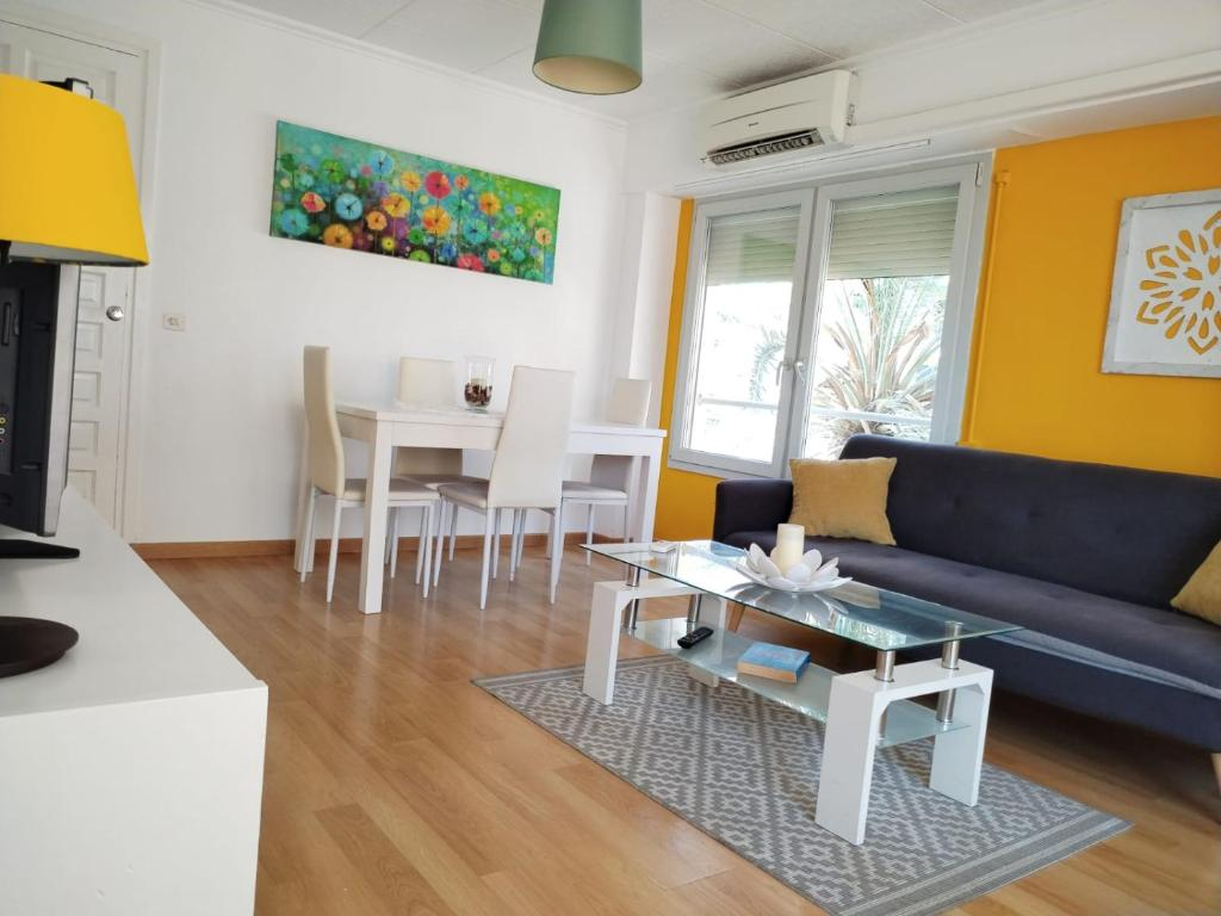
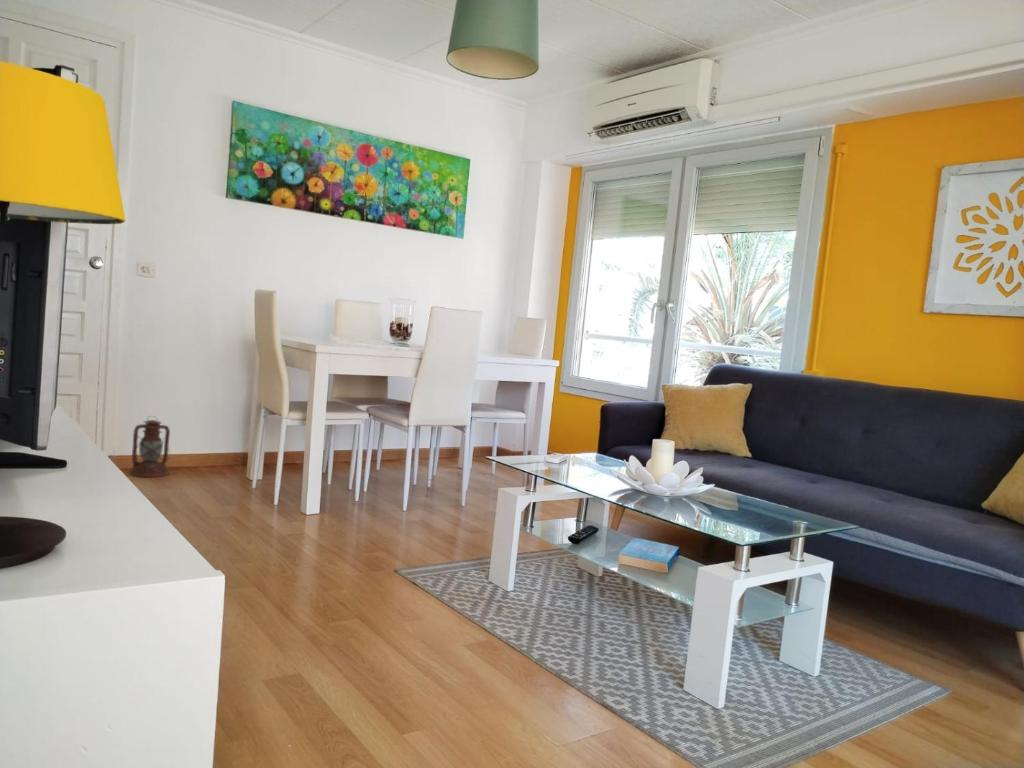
+ lantern [128,415,171,478]
